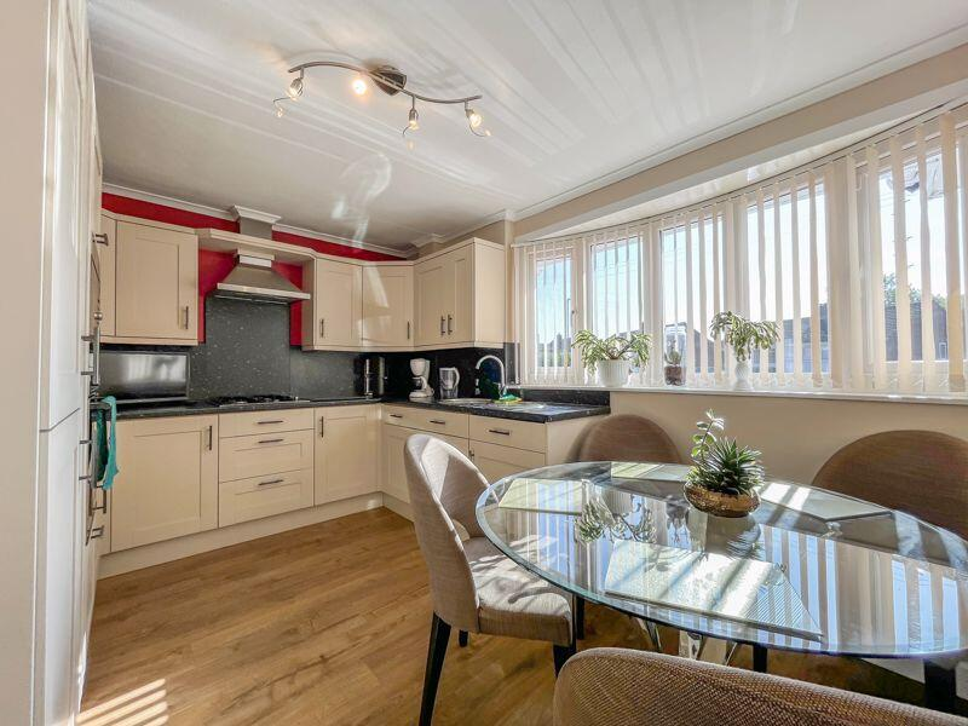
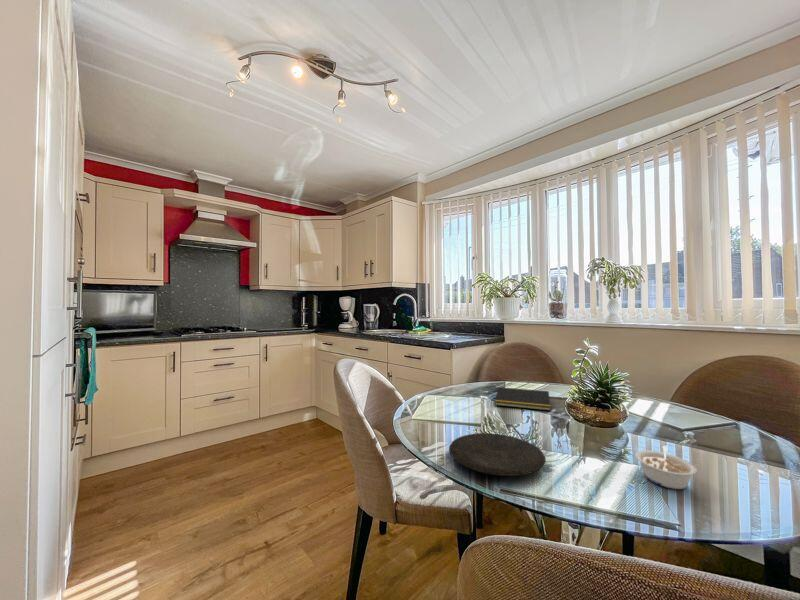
+ notepad [494,386,552,412]
+ legume [634,445,698,490]
+ plate [448,432,546,477]
